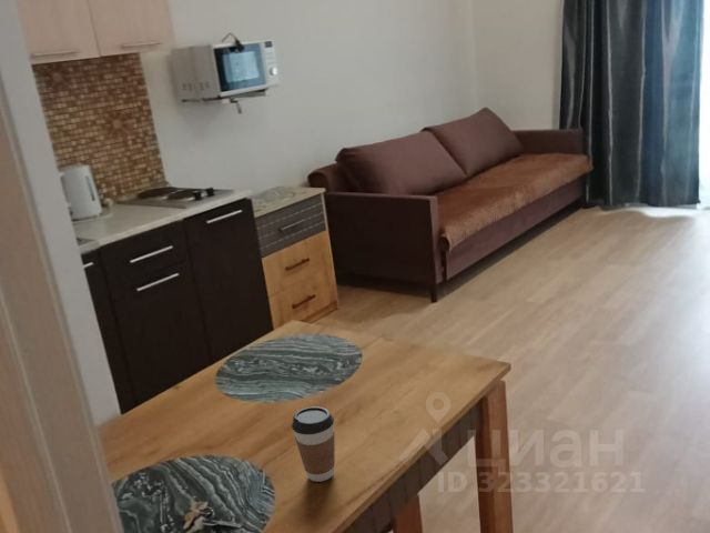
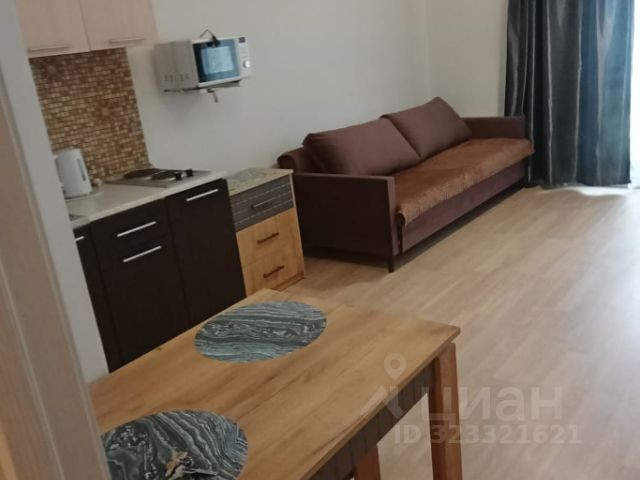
- coffee cup [291,405,336,483]
